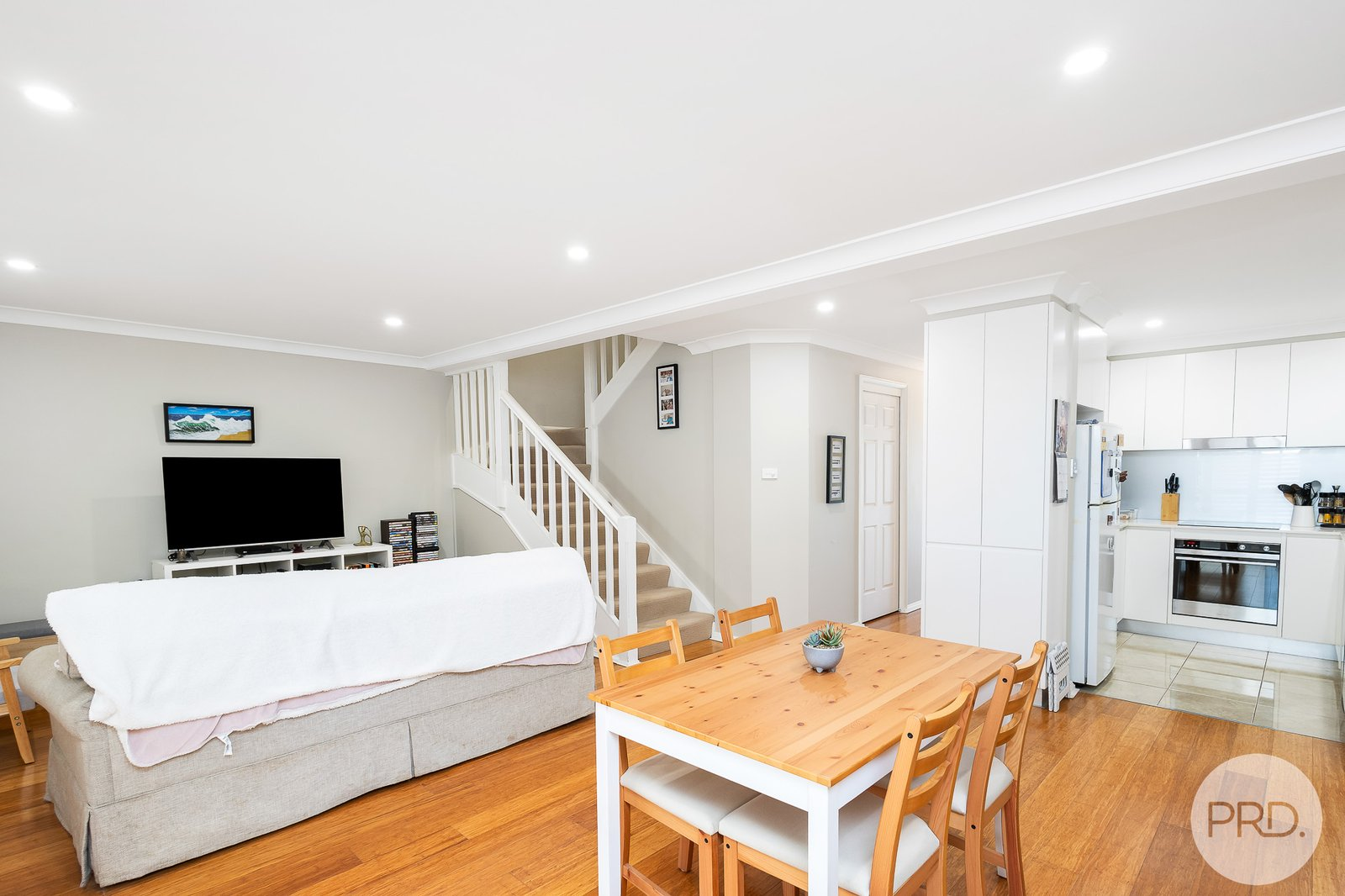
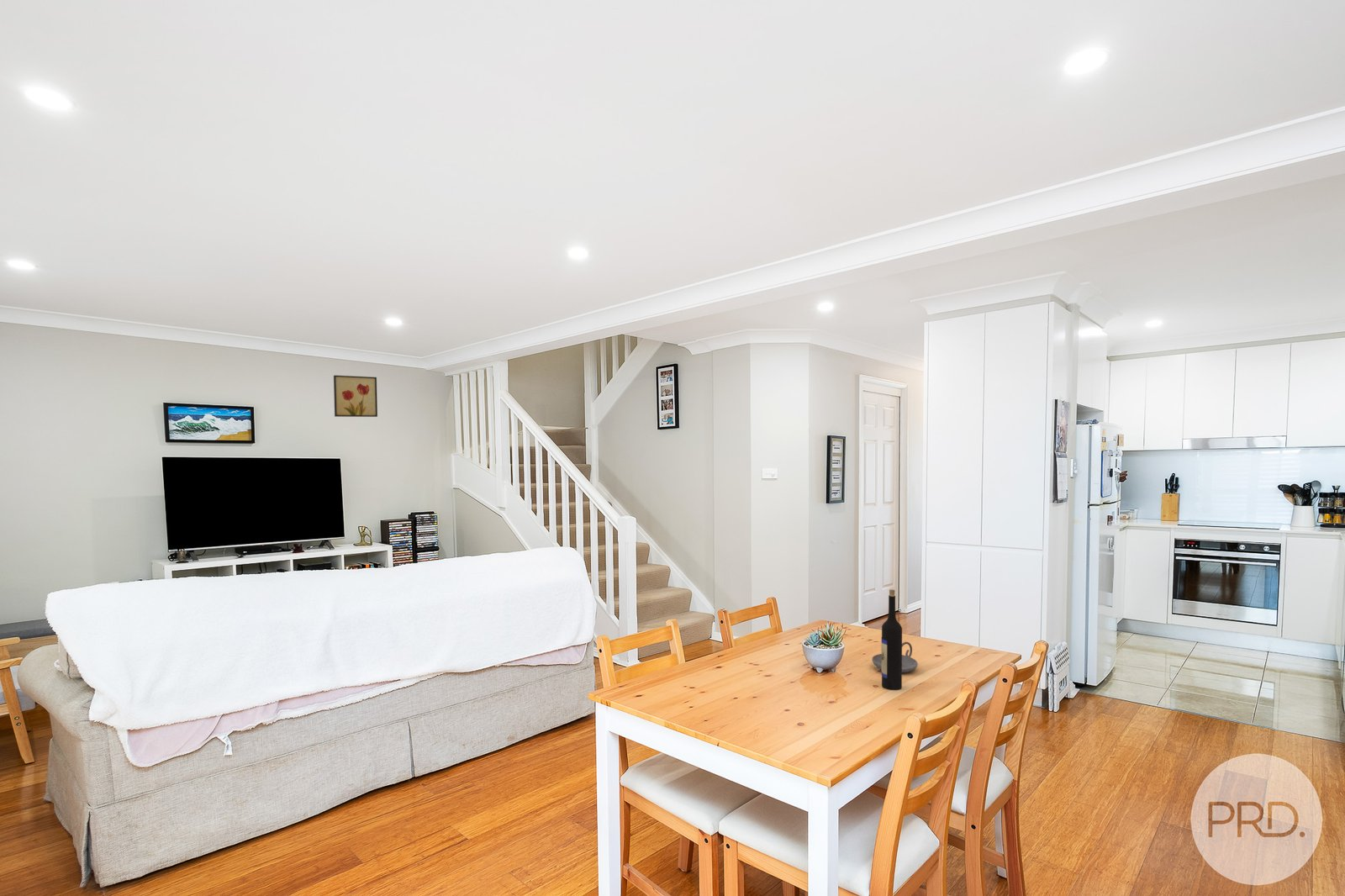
+ wall art [333,375,378,418]
+ wine bottle [881,588,903,691]
+ candle holder [871,641,919,673]
